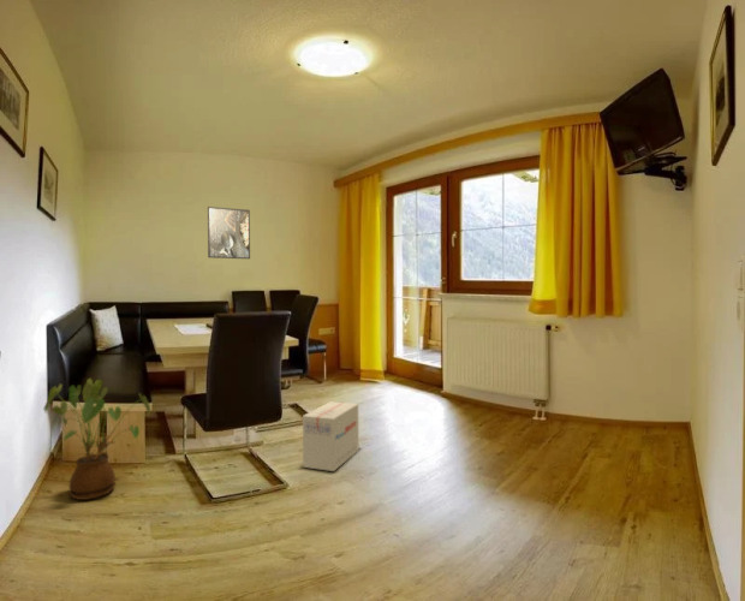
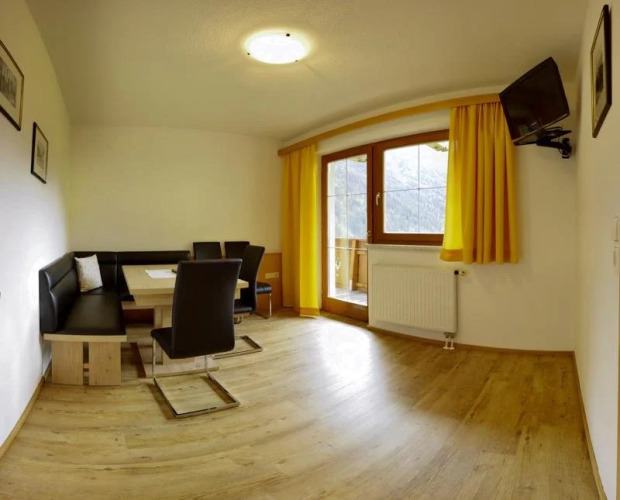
- cardboard box [302,400,359,472]
- house plant [42,377,151,501]
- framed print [207,206,251,260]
